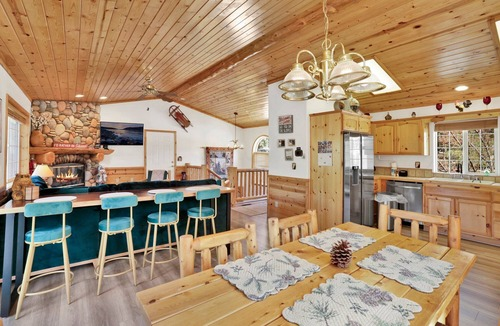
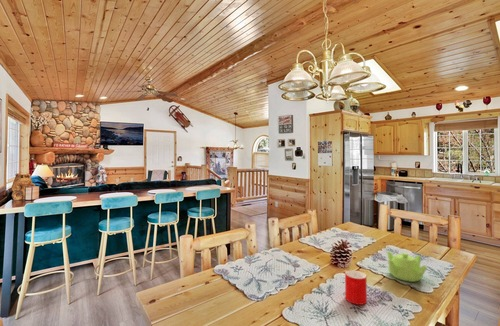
+ cup [344,269,368,306]
+ teapot [386,251,428,283]
